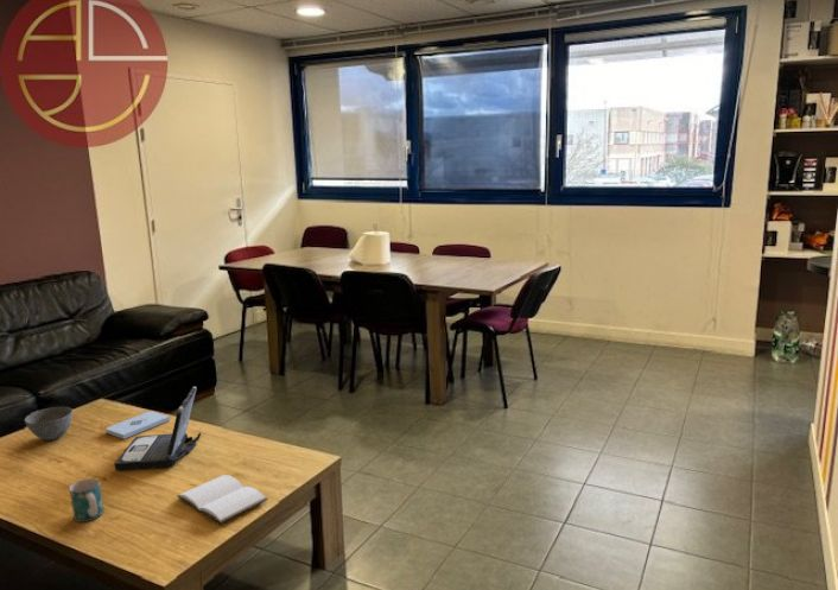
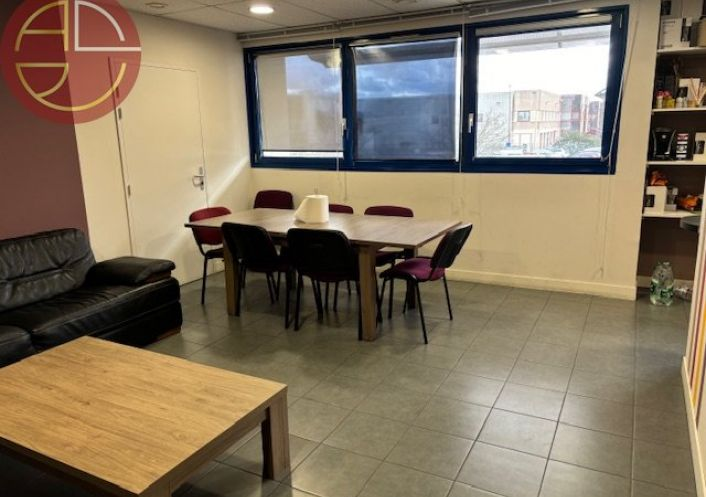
- mug [69,477,106,524]
- book [176,474,269,525]
- laptop [113,386,202,471]
- bowl [24,406,74,442]
- notepad [104,410,171,440]
